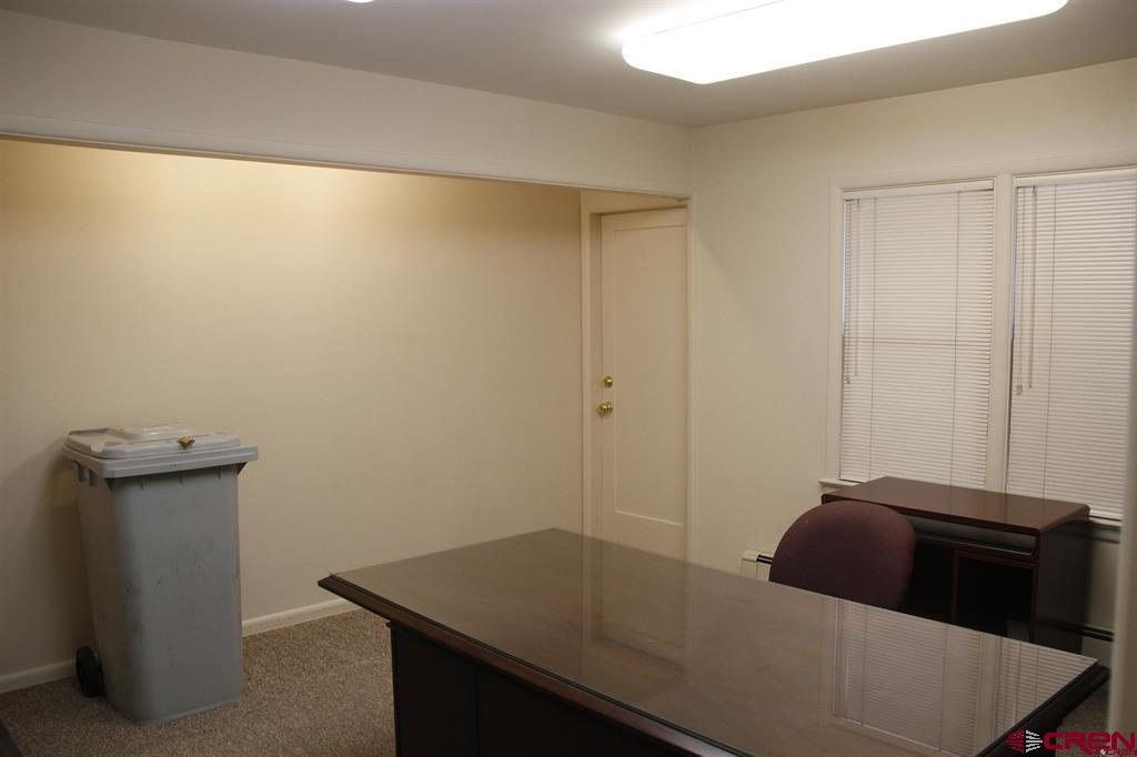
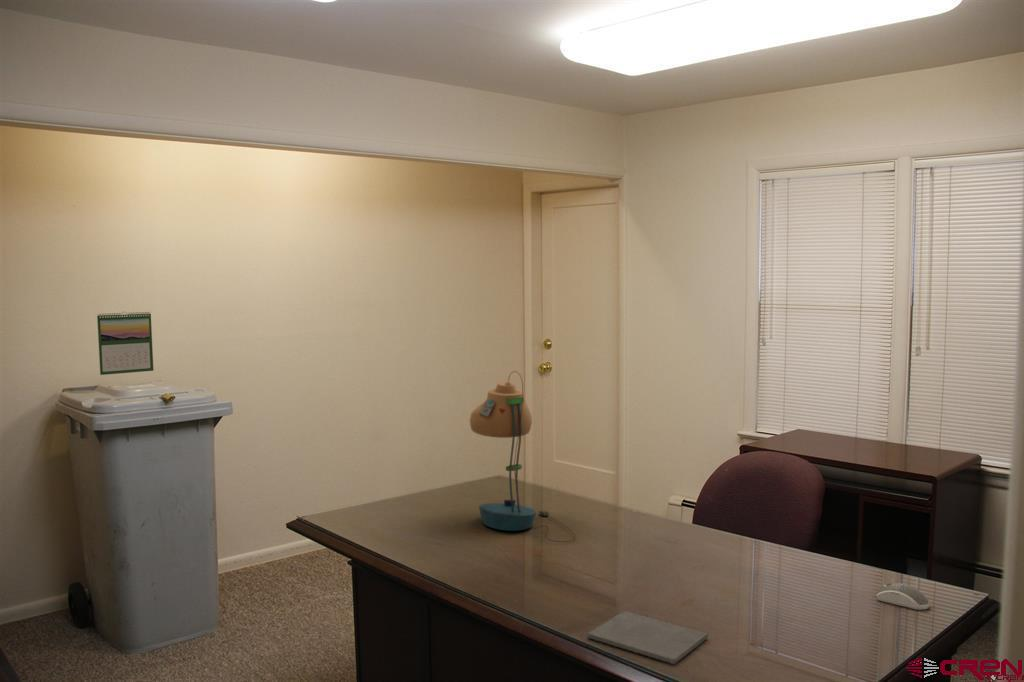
+ desk lamp [469,370,577,543]
+ computer mouse [875,582,931,611]
+ notepad [587,610,709,665]
+ calendar [96,311,154,376]
